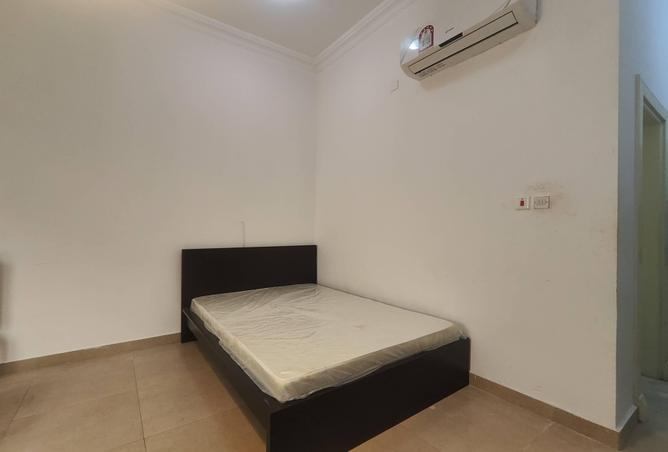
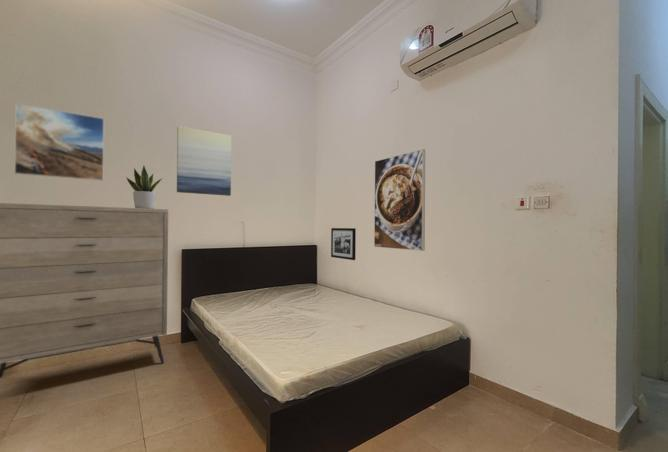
+ dresser [0,202,169,379]
+ picture frame [330,227,357,261]
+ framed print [373,148,426,252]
+ potted plant [125,165,164,209]
+ wall art [176,125,232,197]
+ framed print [13,102,105,182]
